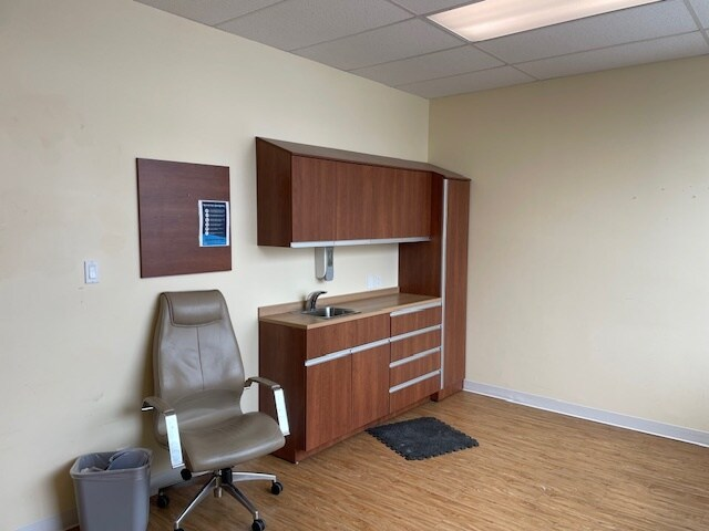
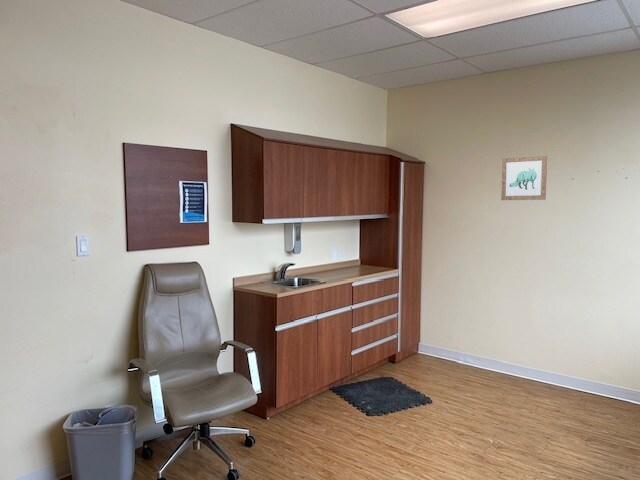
+ wall art [500,155,548,201]
